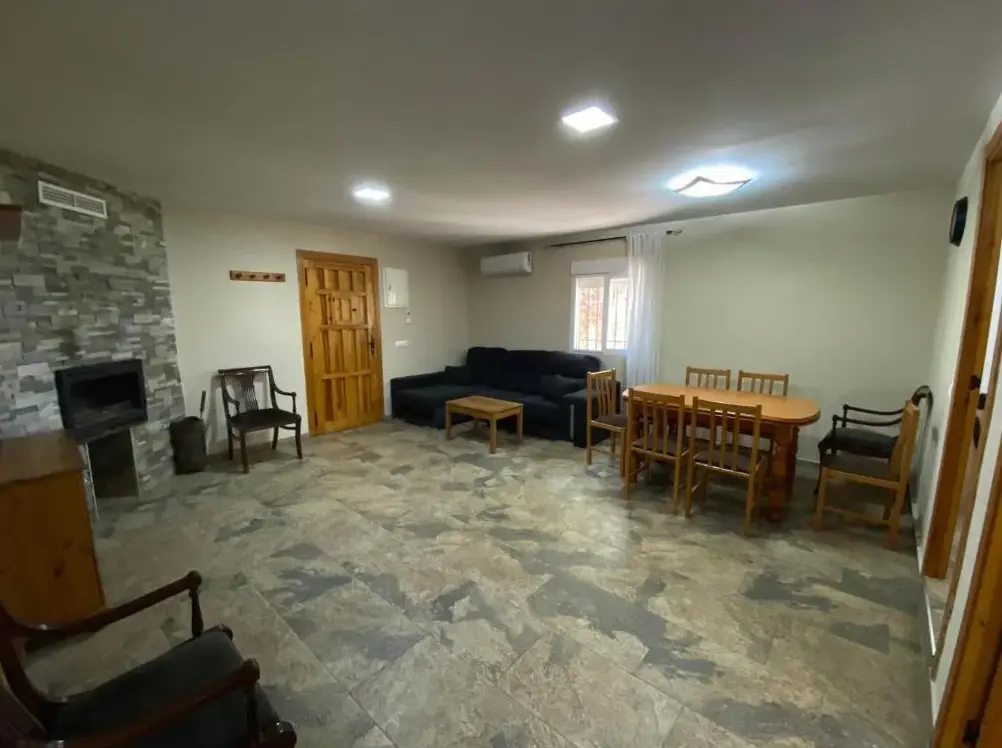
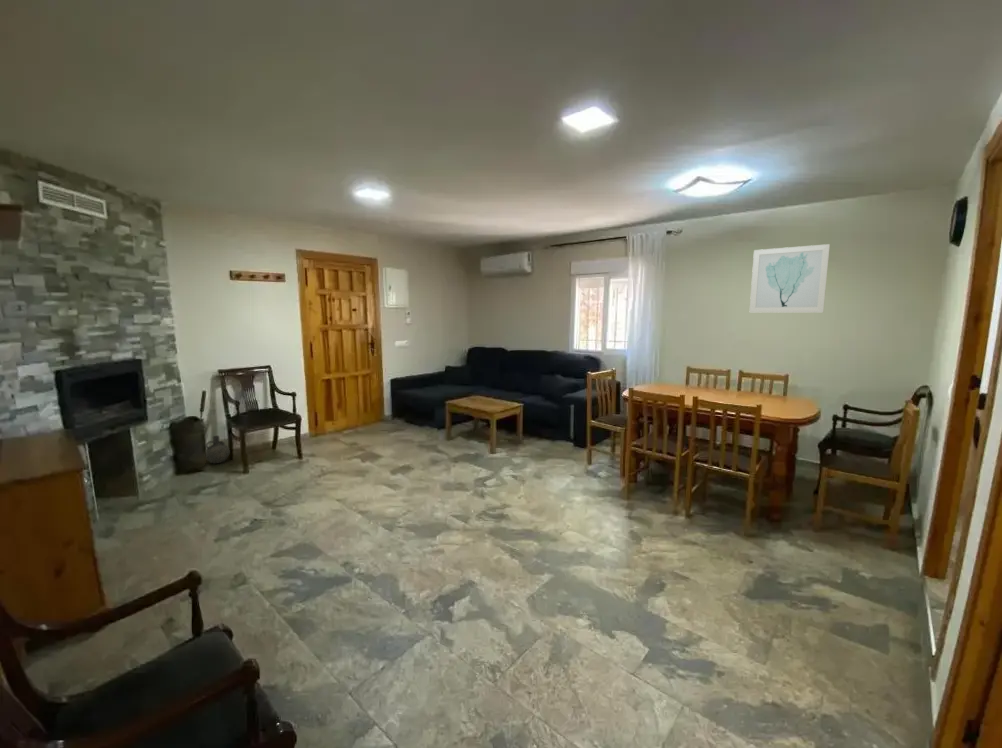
+ wall art [749,243,831,313]
+ ceramic jug [205,435,231,464]
